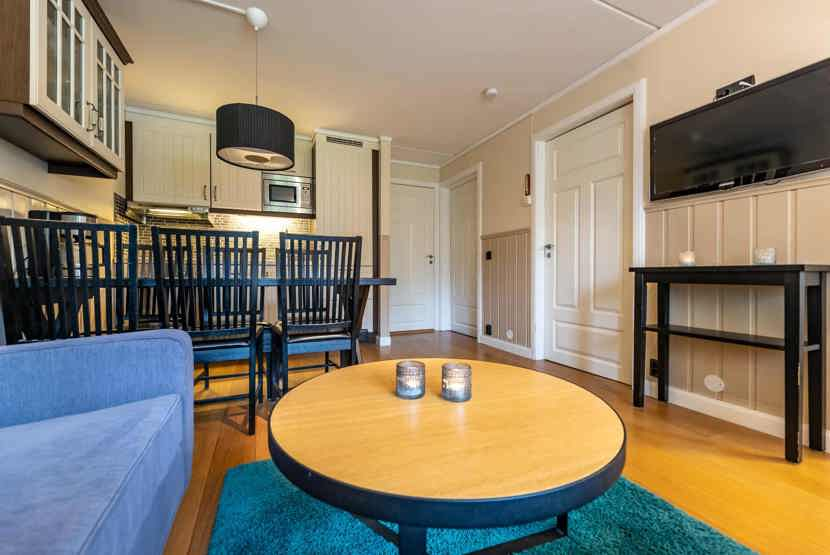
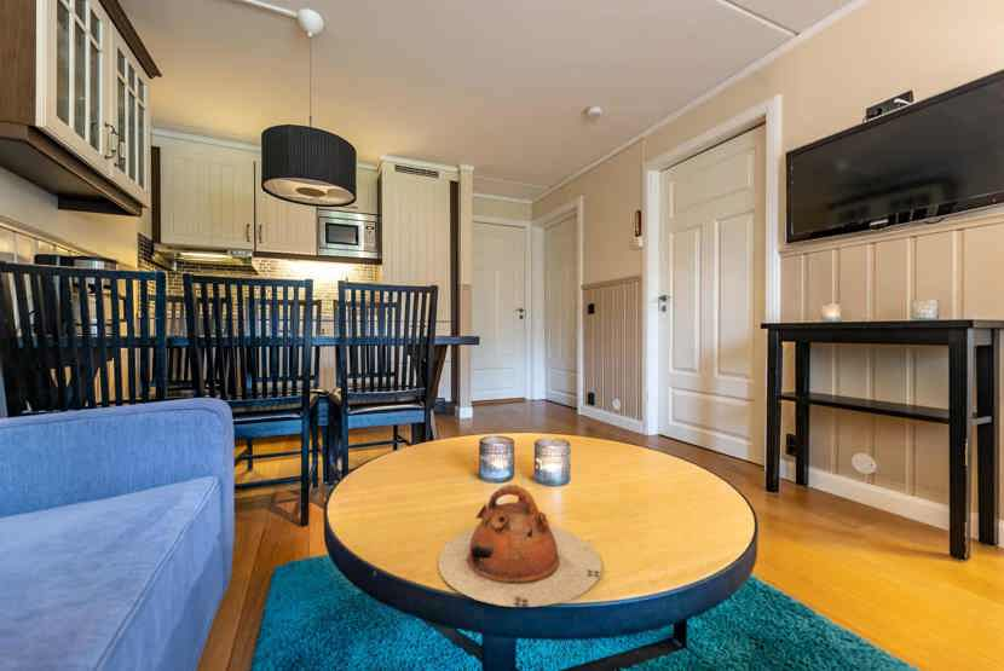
+ teapot [437,484,604,608]
